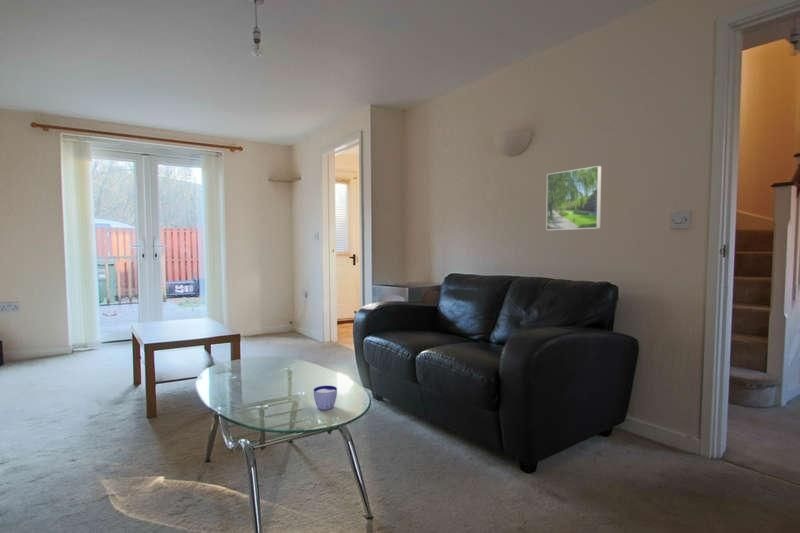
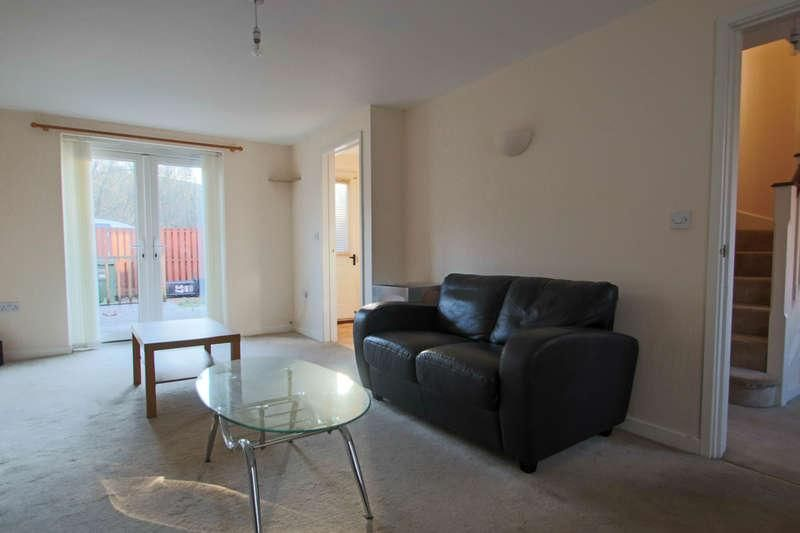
- cup [312,385,338,411]
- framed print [545,165,602,231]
